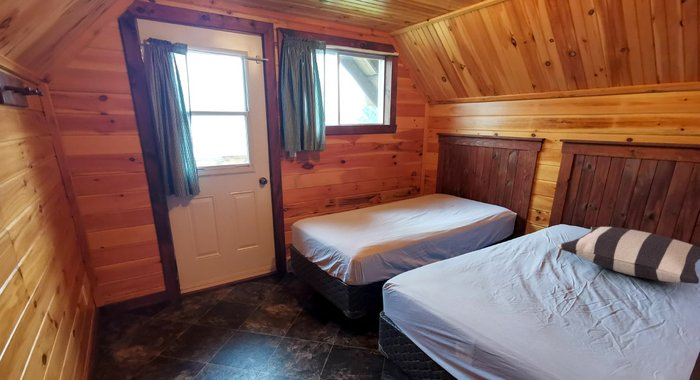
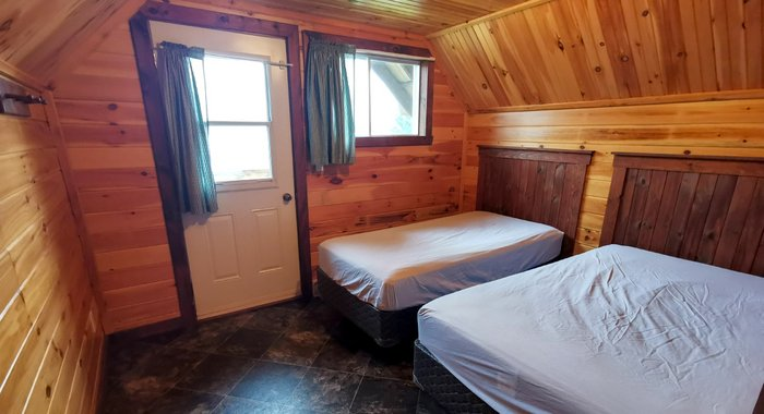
- pillow [557,226,700,285]
